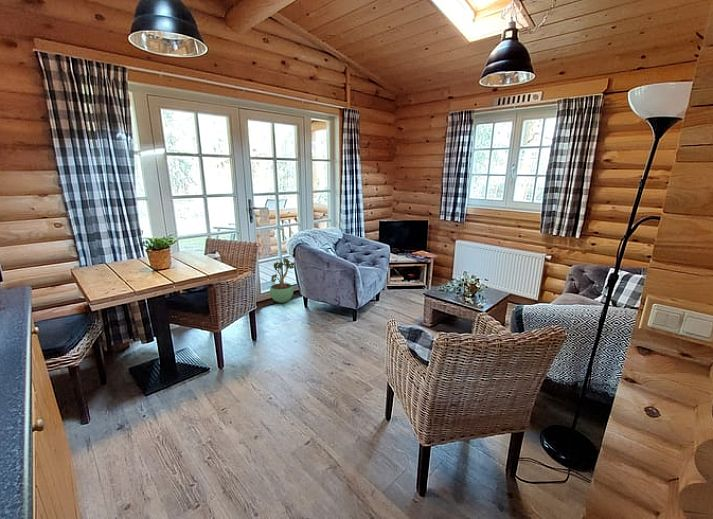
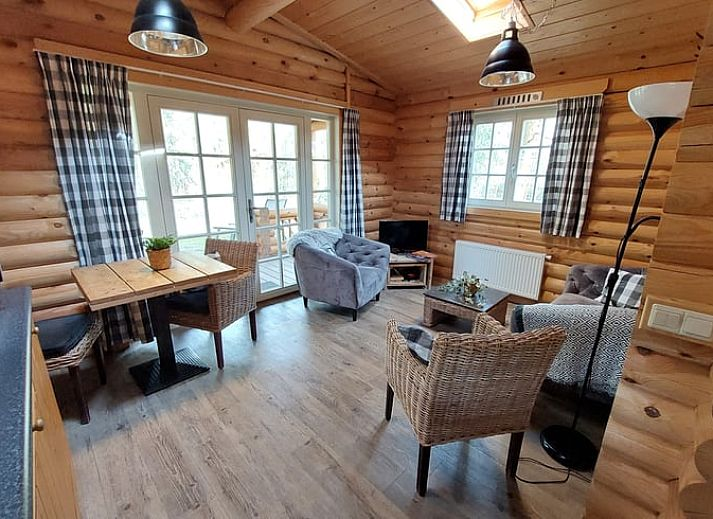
- potted plant [269,257,295,304]
